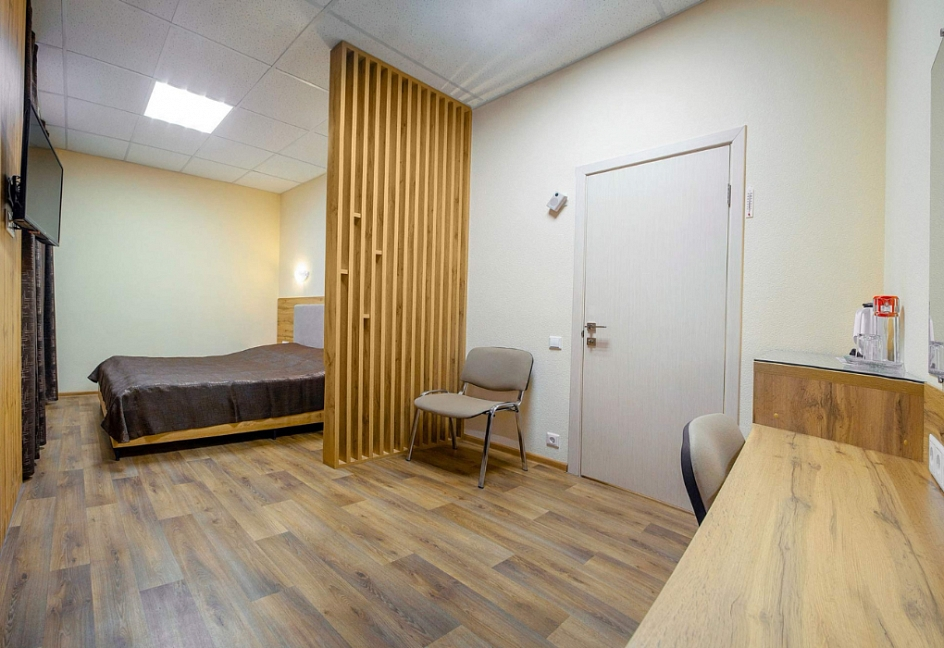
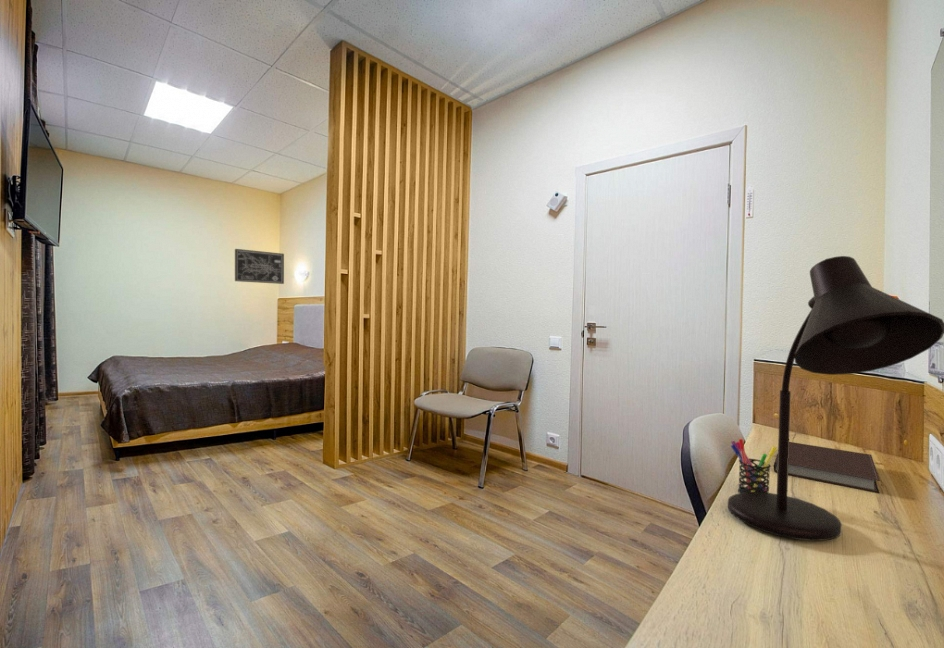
+ pen holder [730,438,778,493]
+ notebook [773,441,881,494]
+ desk lamp [727,255,944,542]
+ wall art [234,248,285,285]
